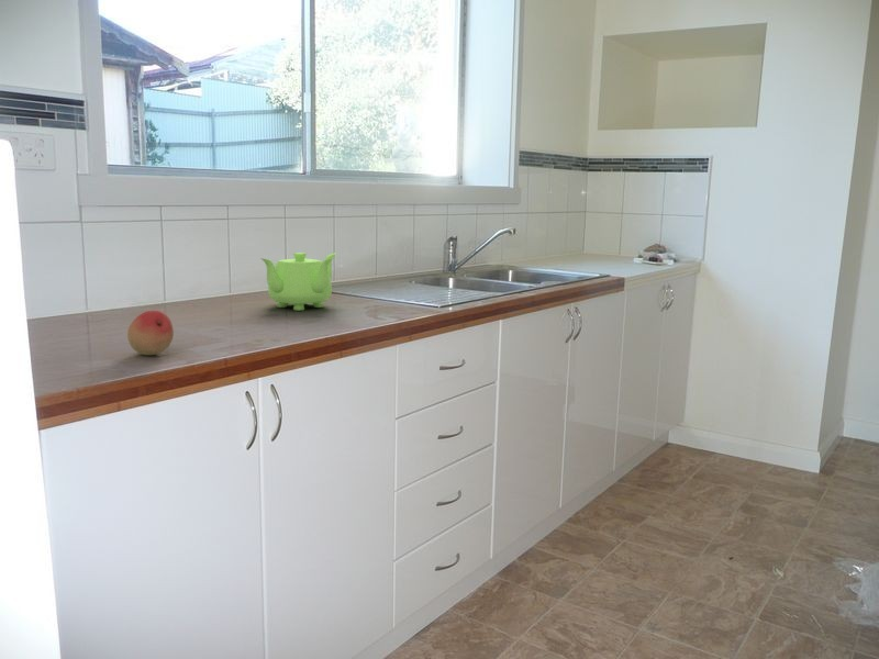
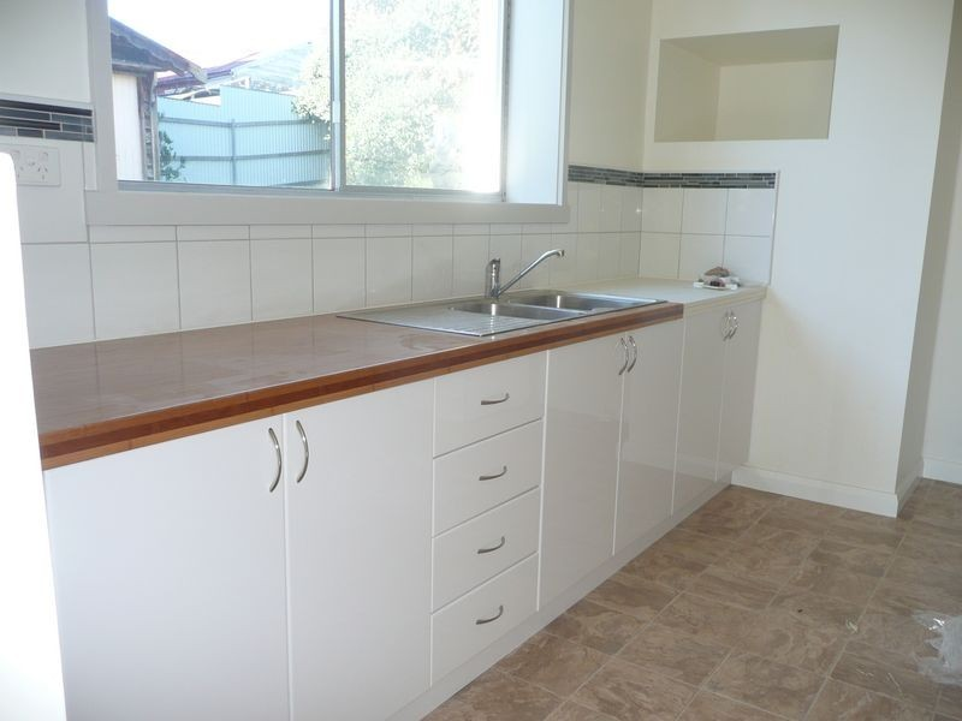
- fruit [126,310,175,356]
- teapot [260,252,337,312]
